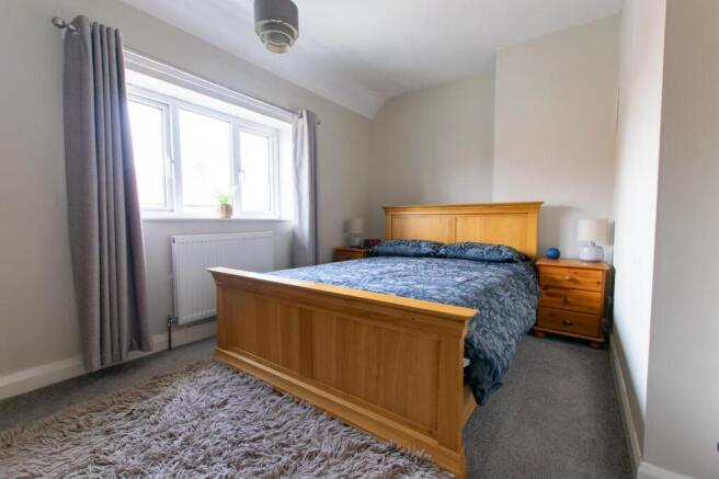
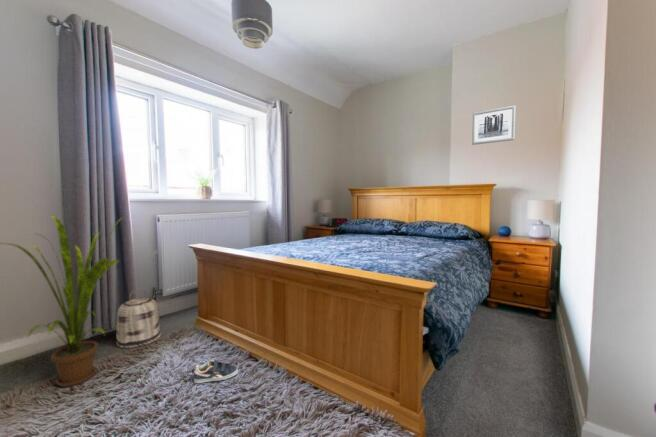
+ wall art [471,104,517,146]
+ house plant [0,214,125,388]
+ basket [115,288,162,349]
+ sneaker [193,359,239,384]
